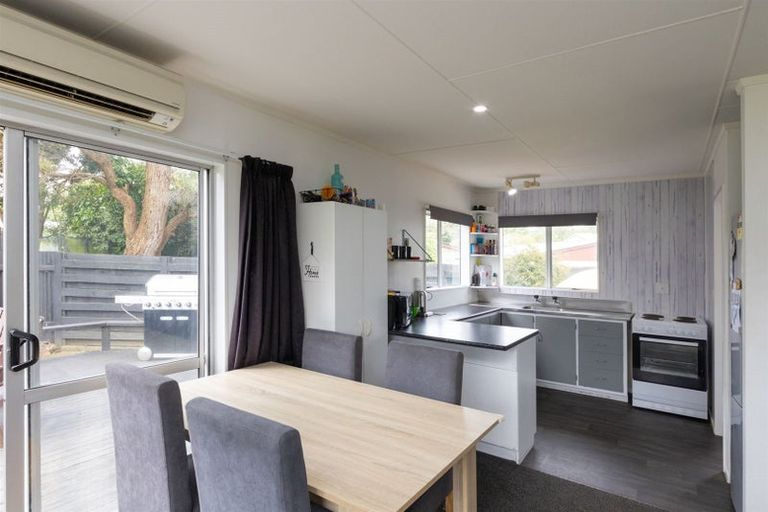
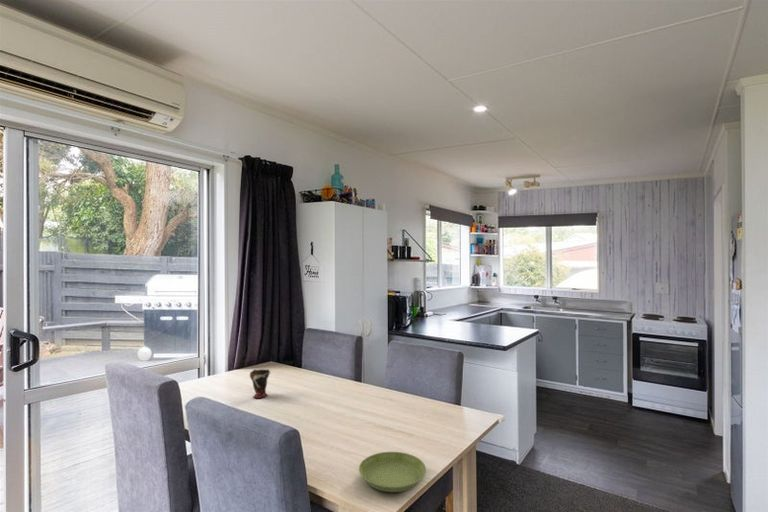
+ cup [249,368,271,399]
+ saucer [358,451,427,493]
